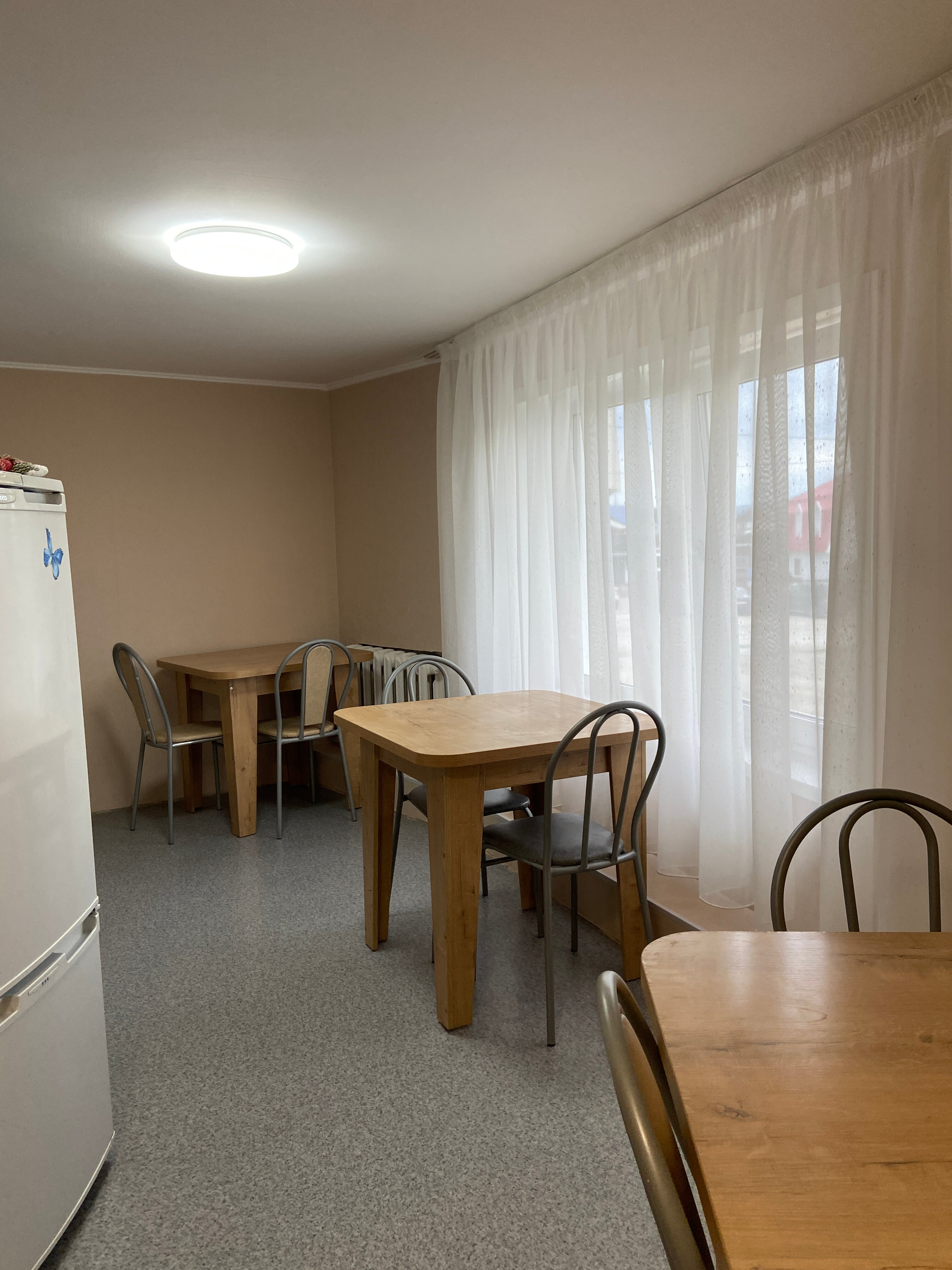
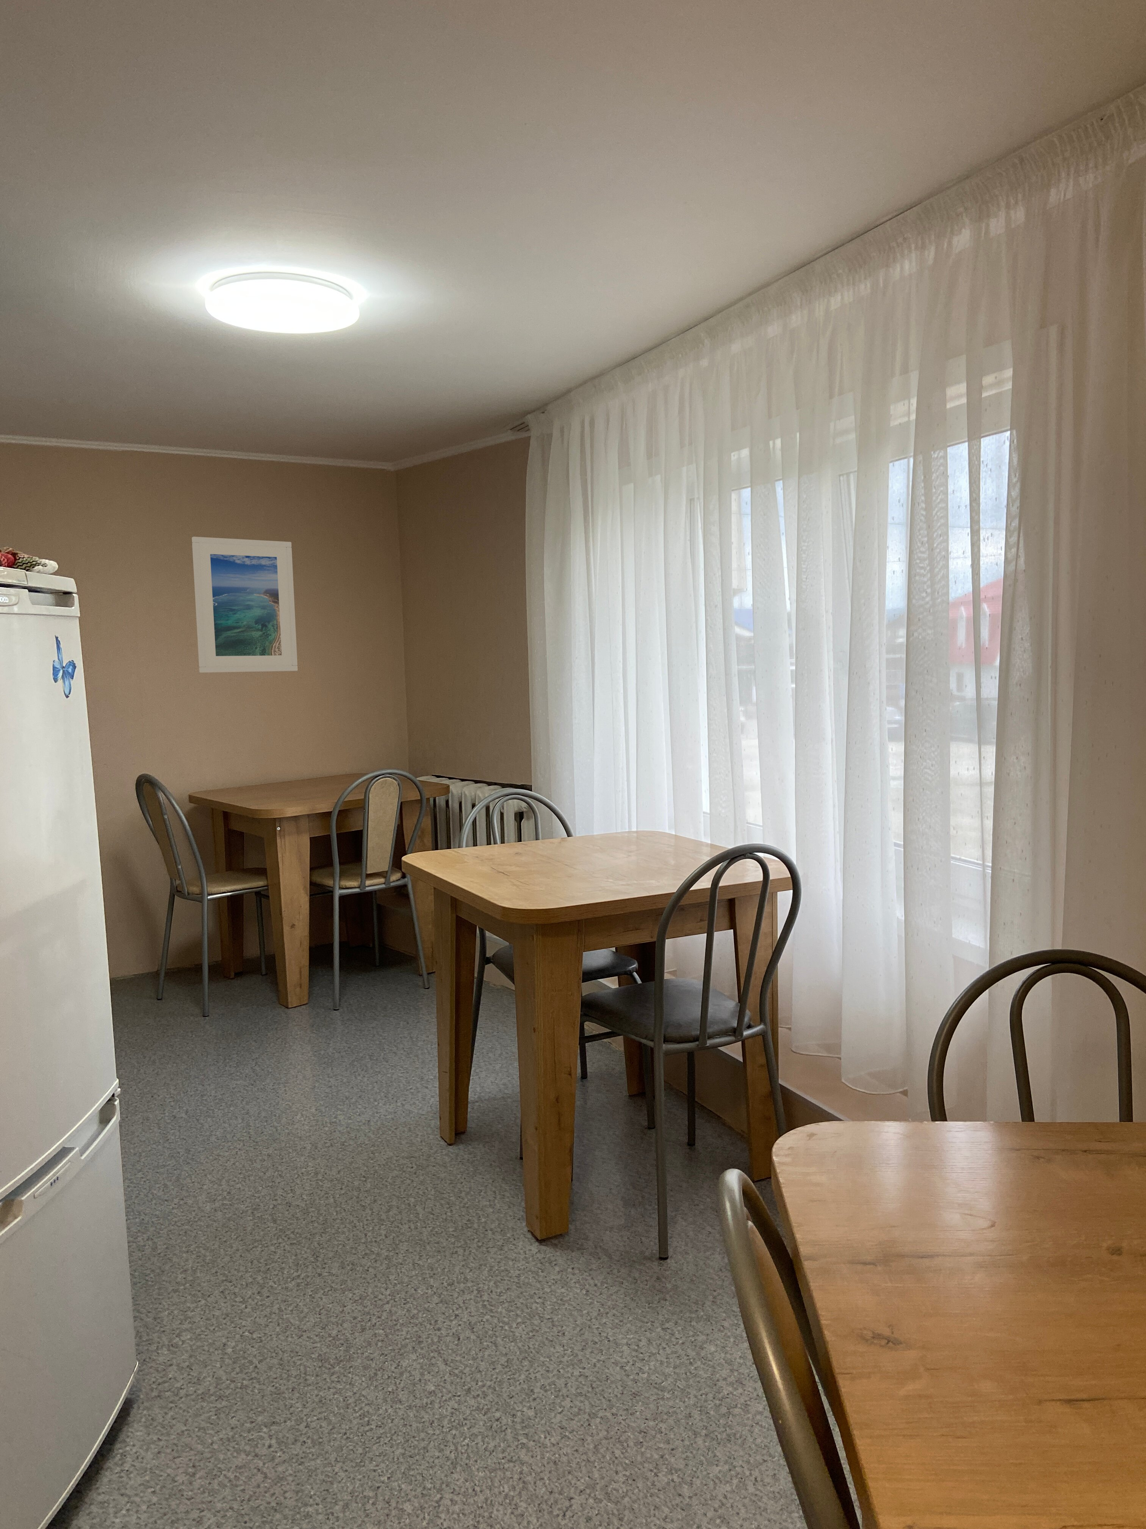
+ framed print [191,536,297,673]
